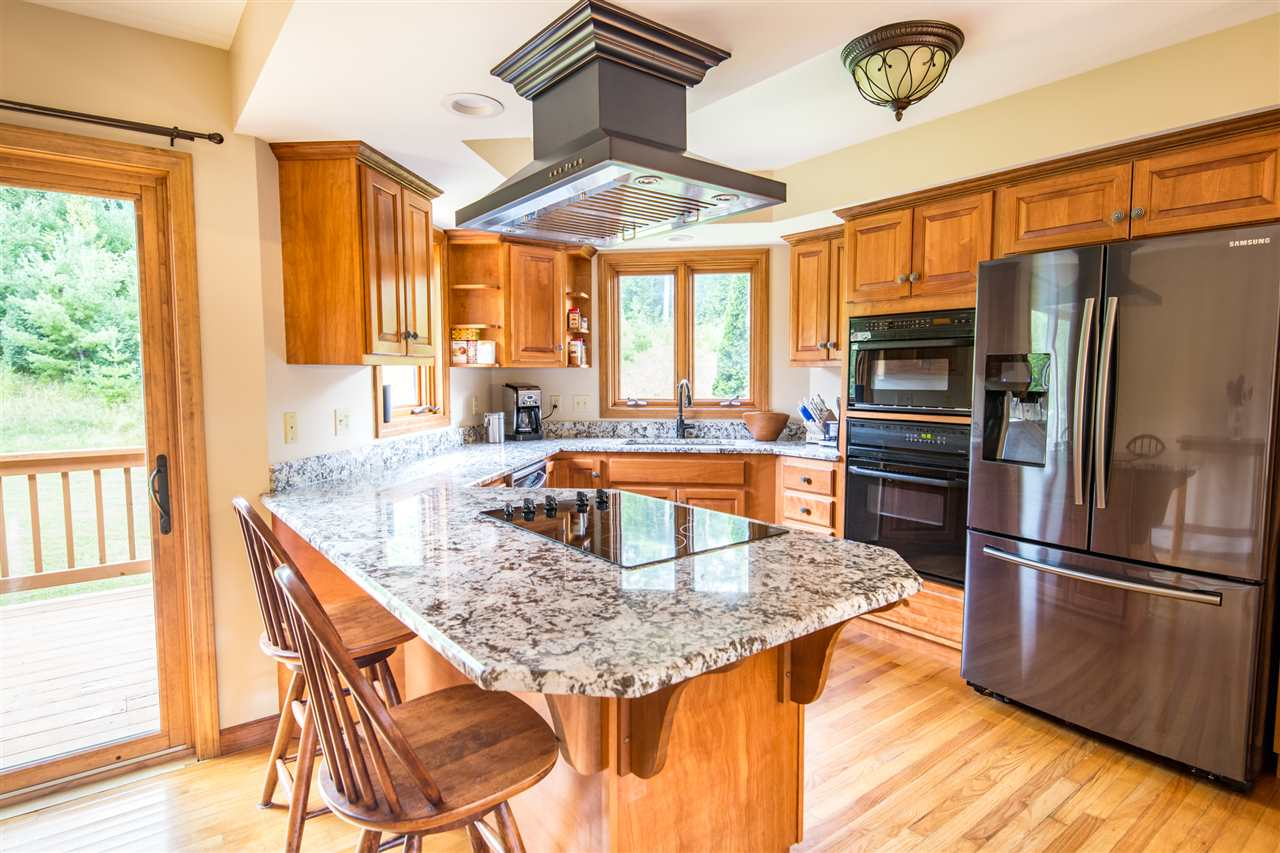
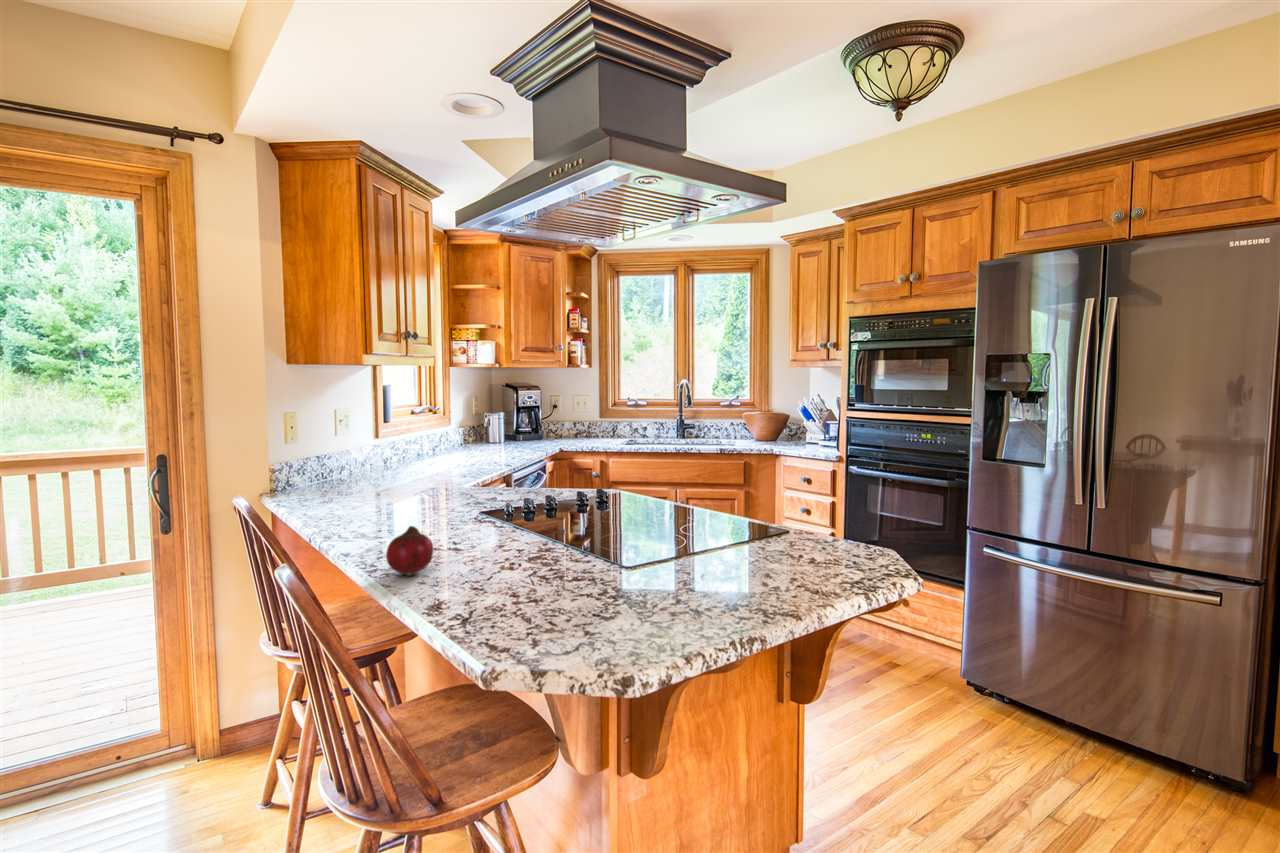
+ fruit [385,525,435,577]
